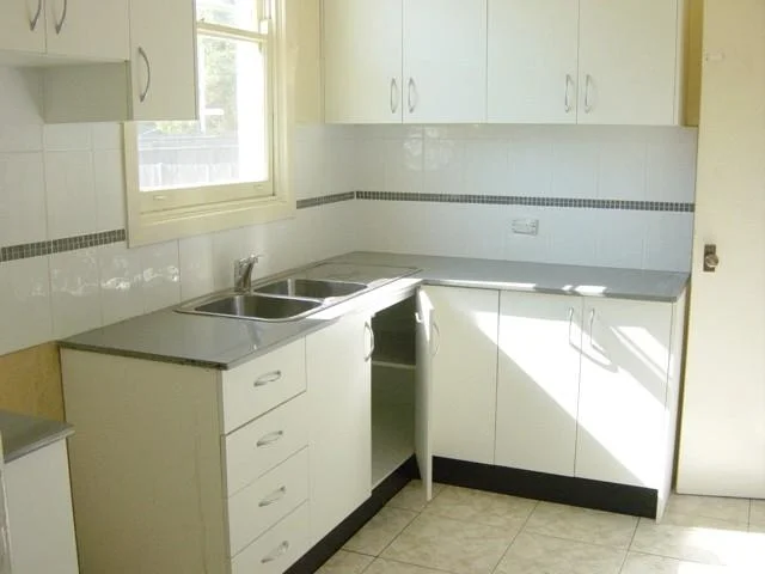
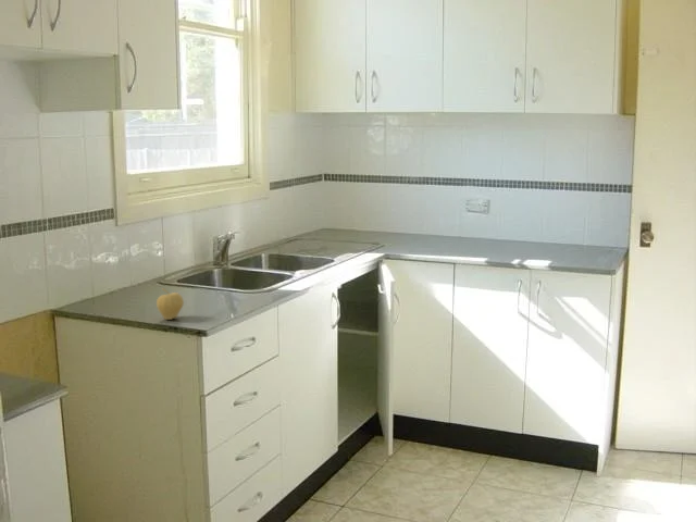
+ fruit [156,287,185,321]
